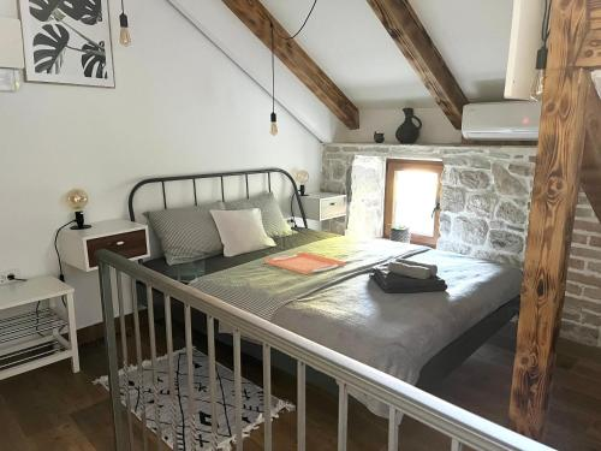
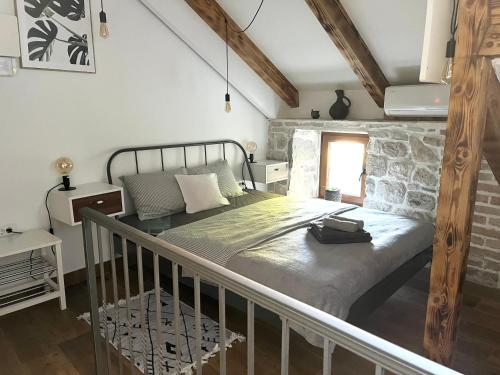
- serving tray [264,251,346,275]
